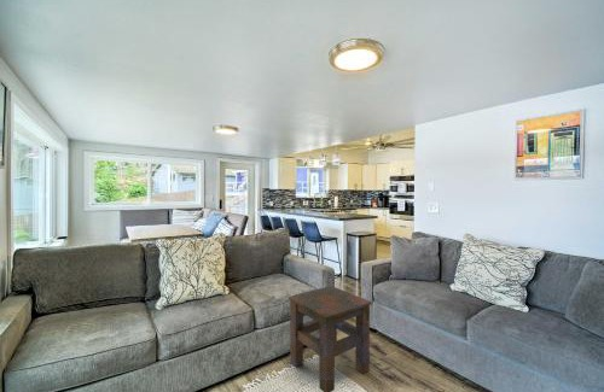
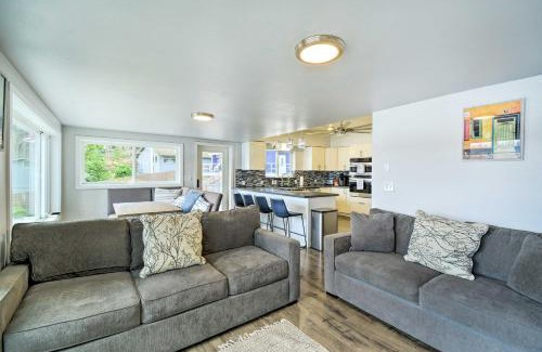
- side table [288,285,373,392]
